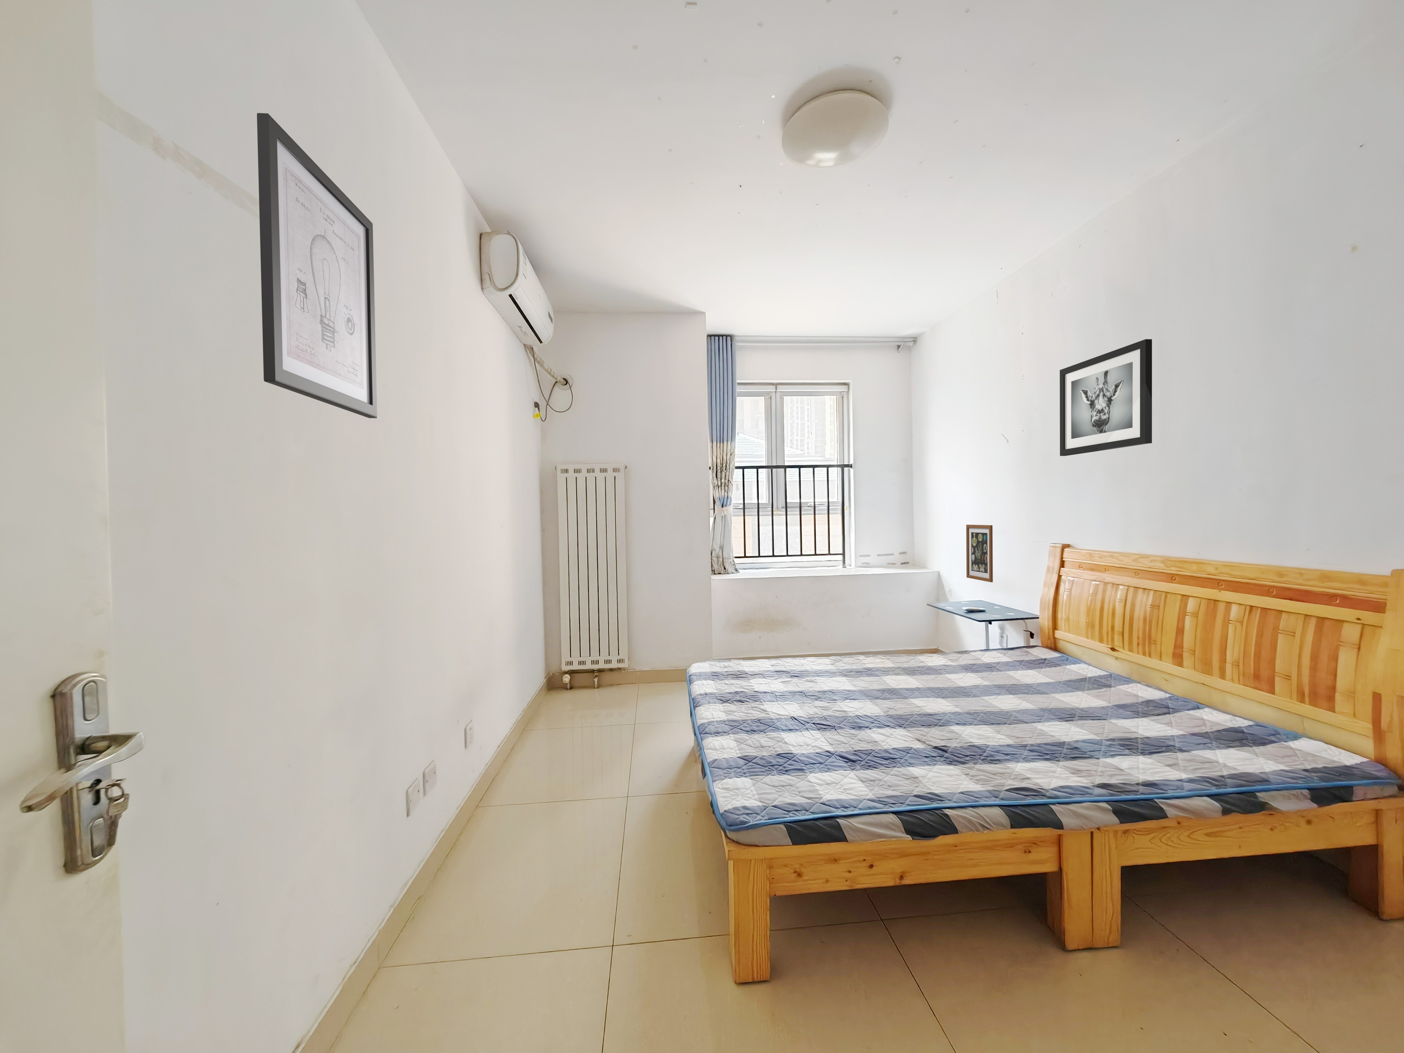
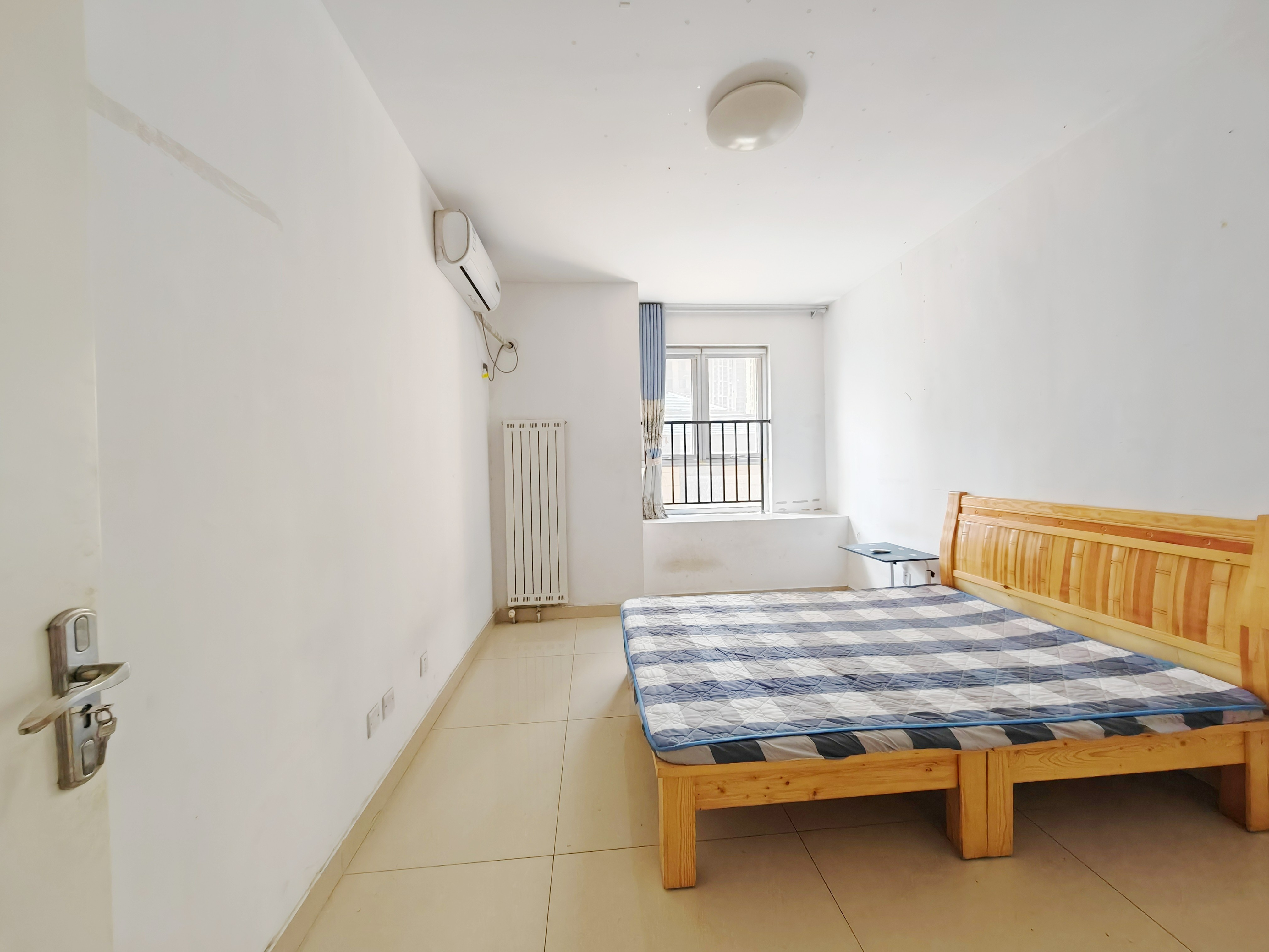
- wall art [966,524,994,583]
- wall art [1060,338,1152,457]
- wall art [257,113,377,418]
